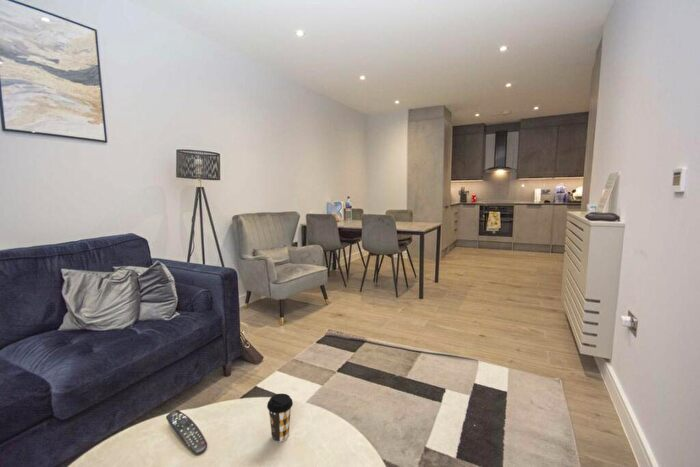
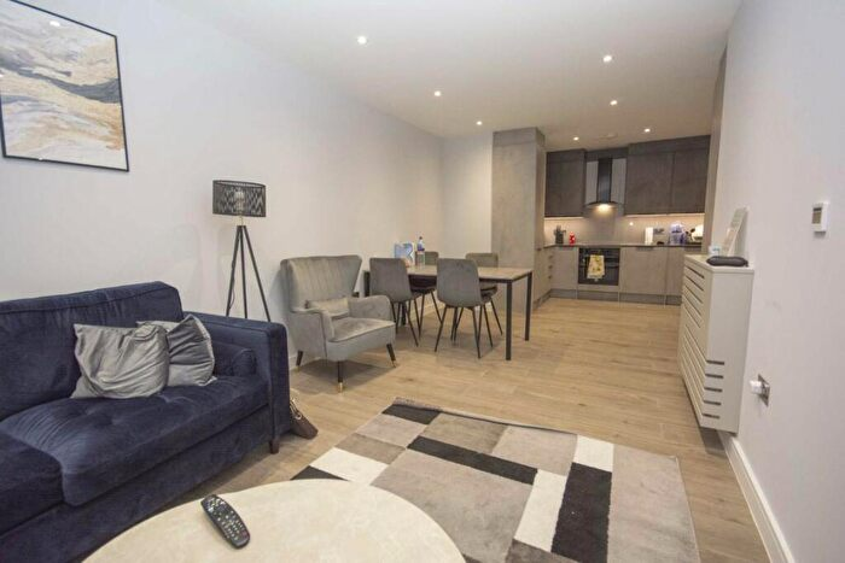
- coffee cup [266,393,294,443]
